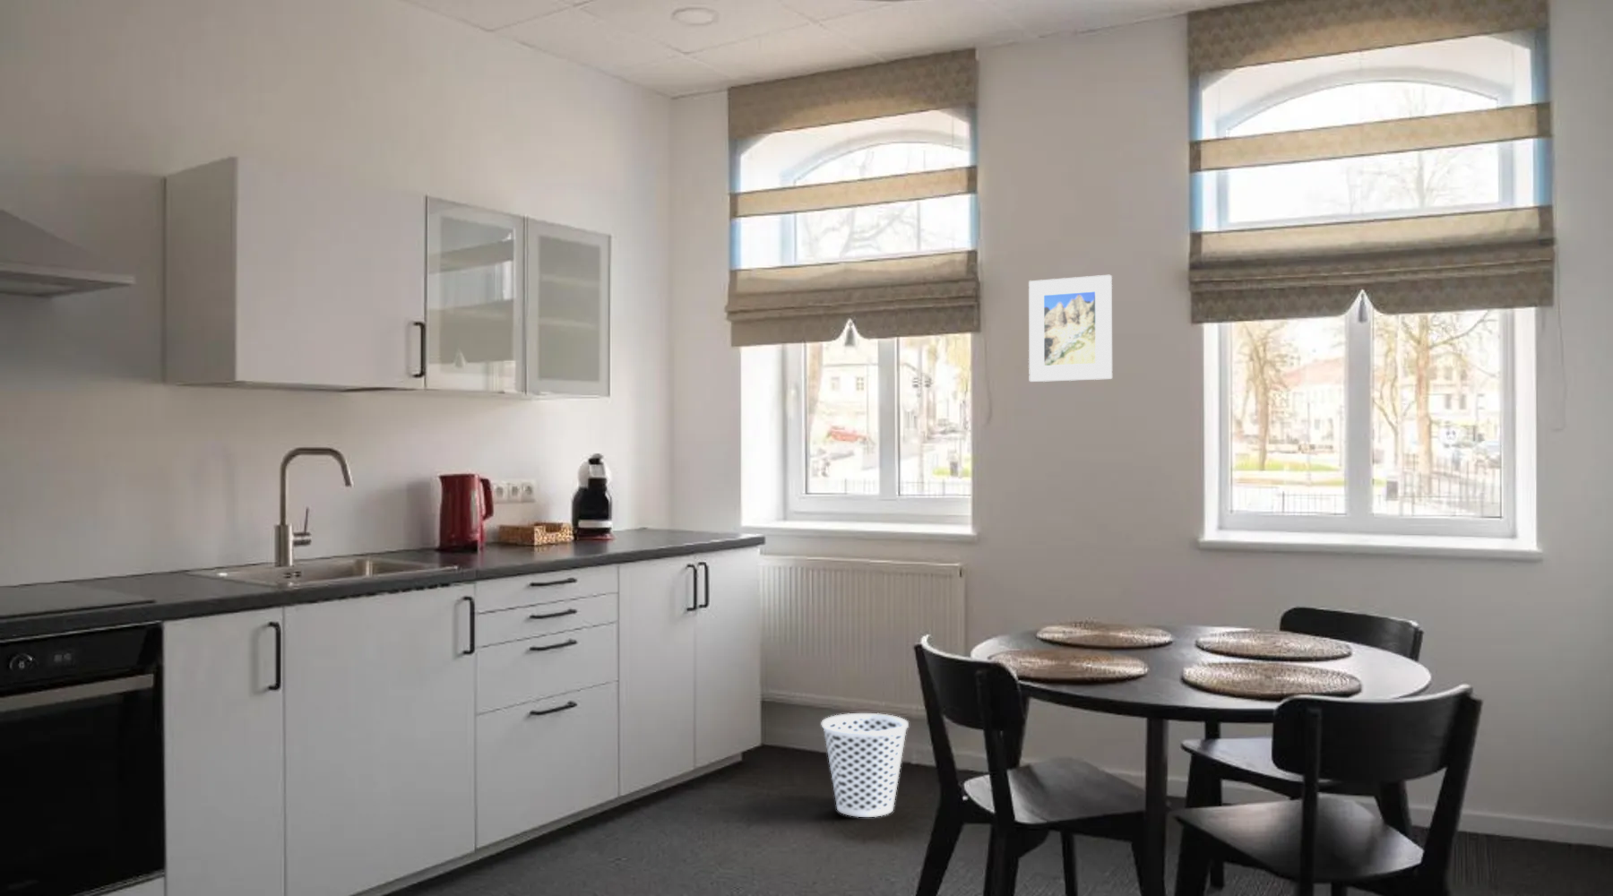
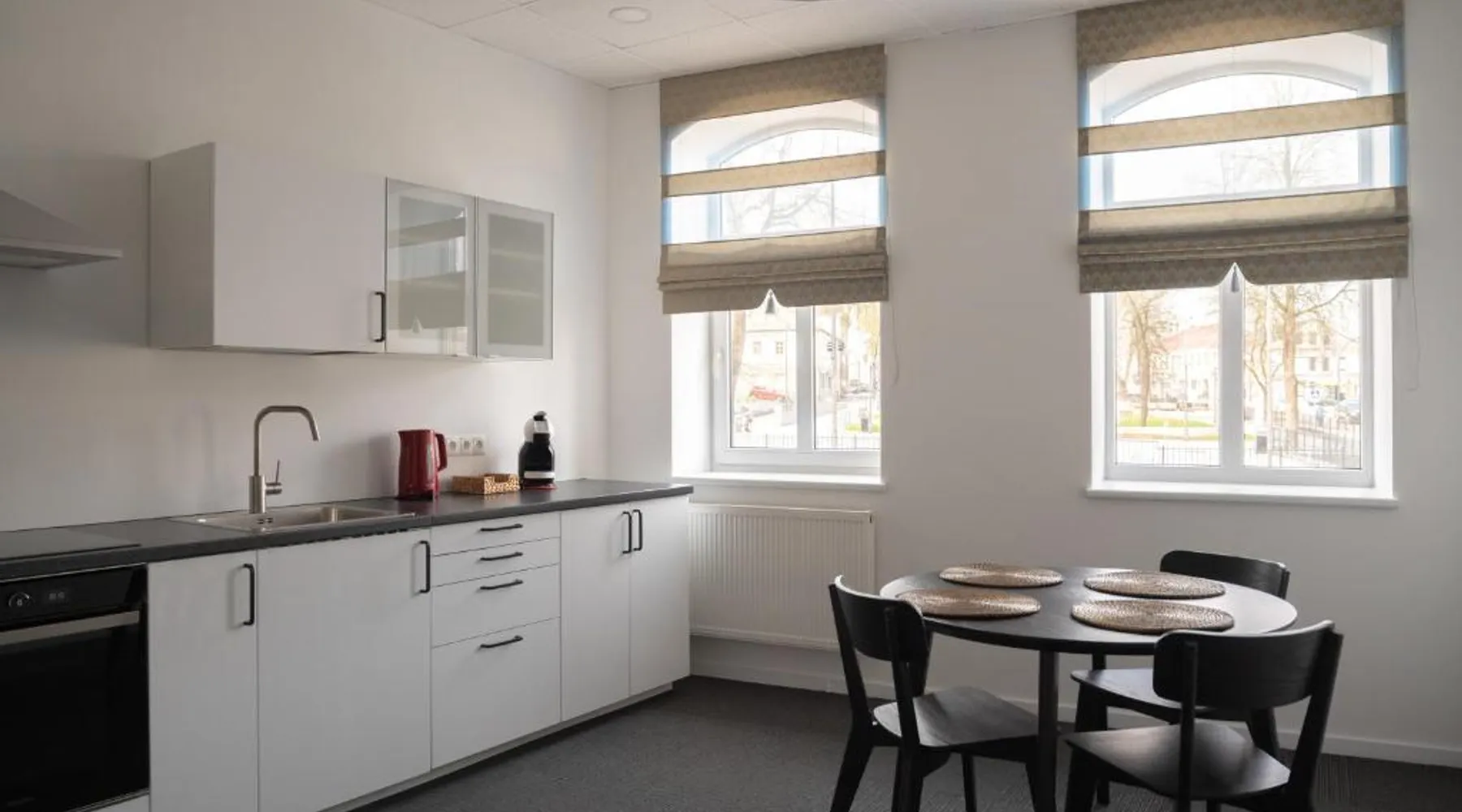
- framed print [1028,274,1113,383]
- wastebasket [821,713,909,818]
